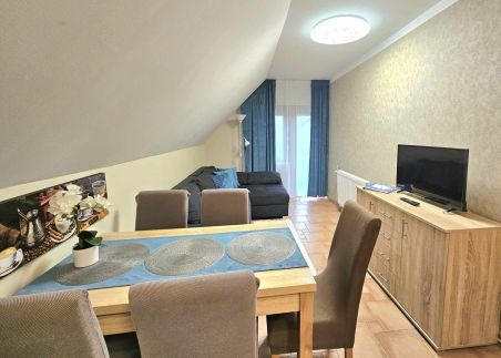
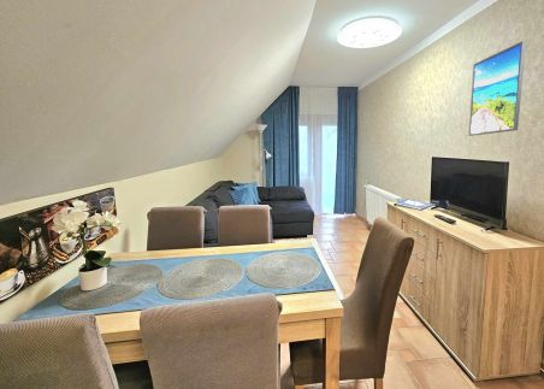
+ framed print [468,40,527,137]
